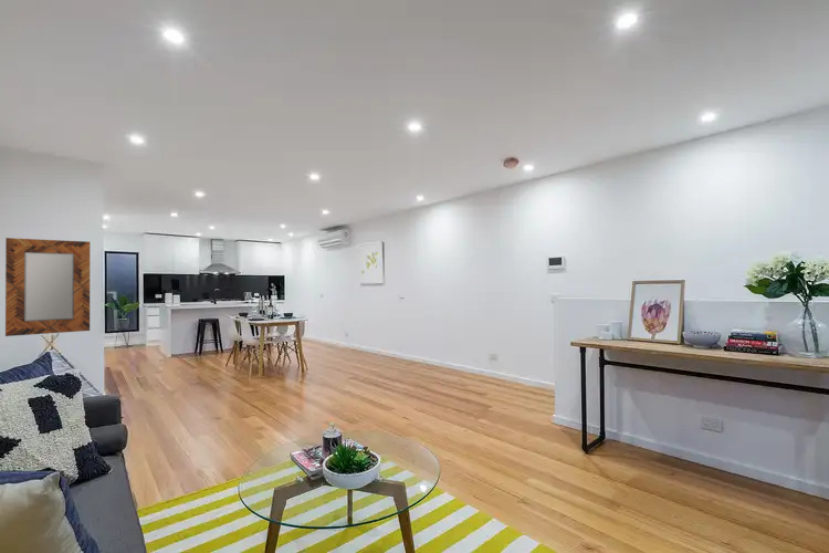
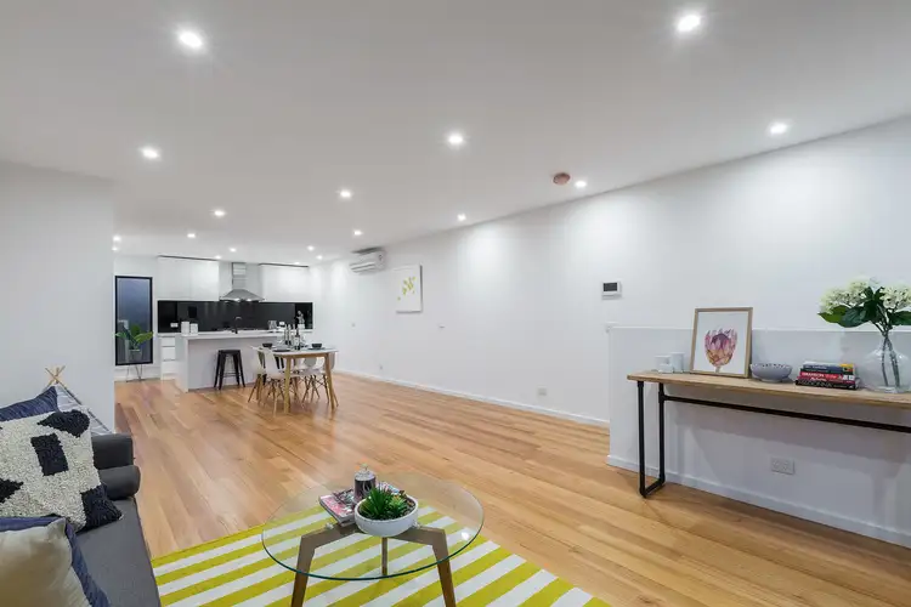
- home mirror [4,237,91,337]
